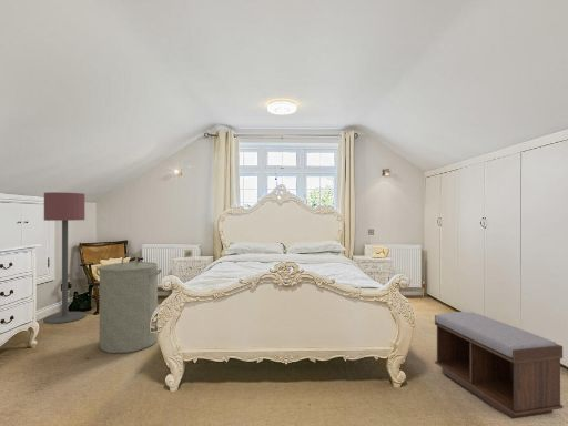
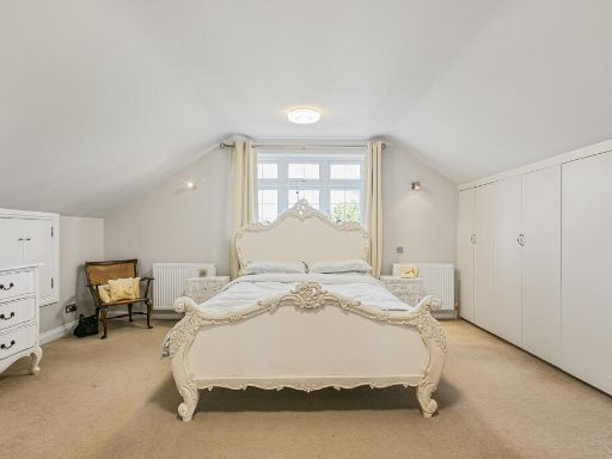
- laundry hamper [94,252,162,354]
- bench [434,311,564,420]
- floor lamp [42,191,87,325]
